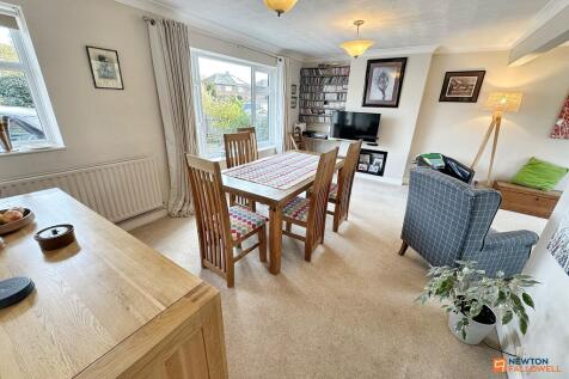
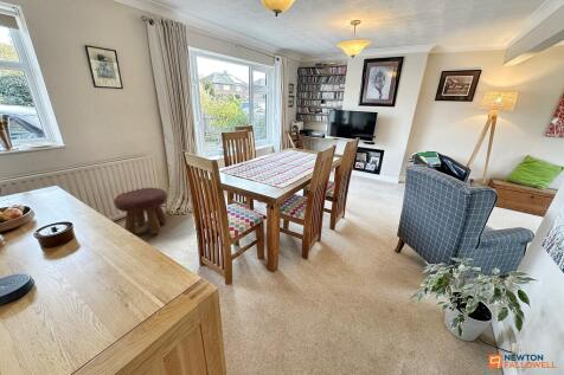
+ footstool [113,187,168,235]
